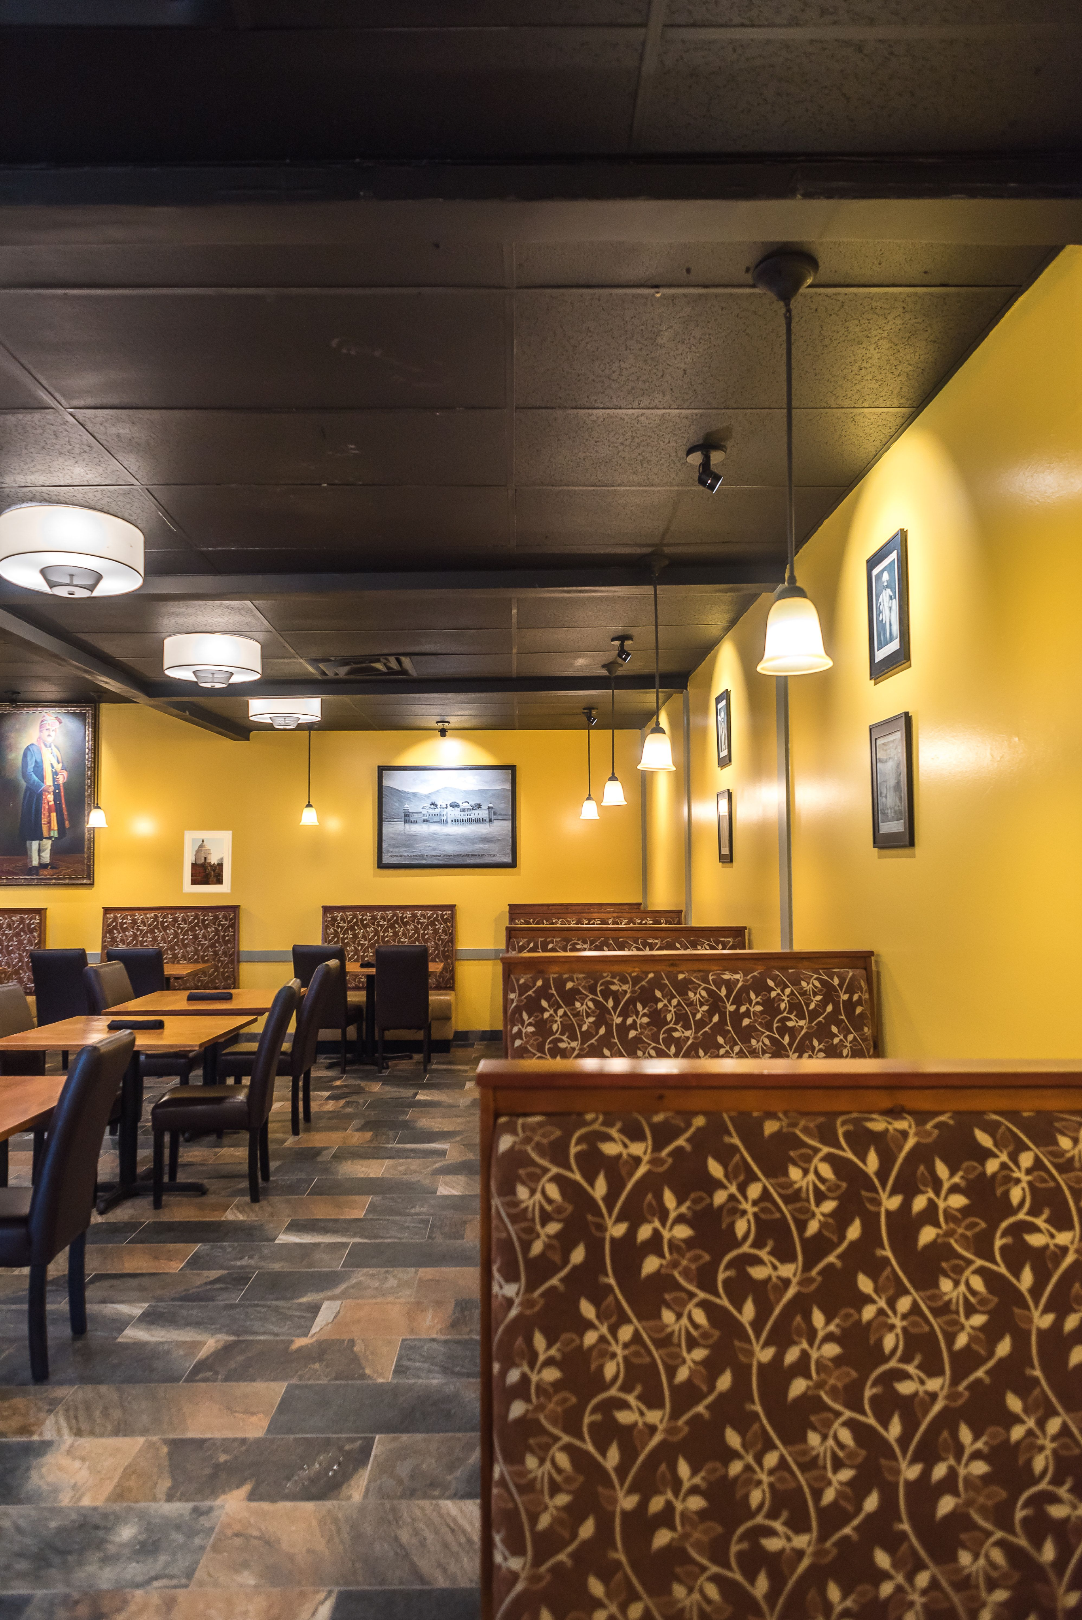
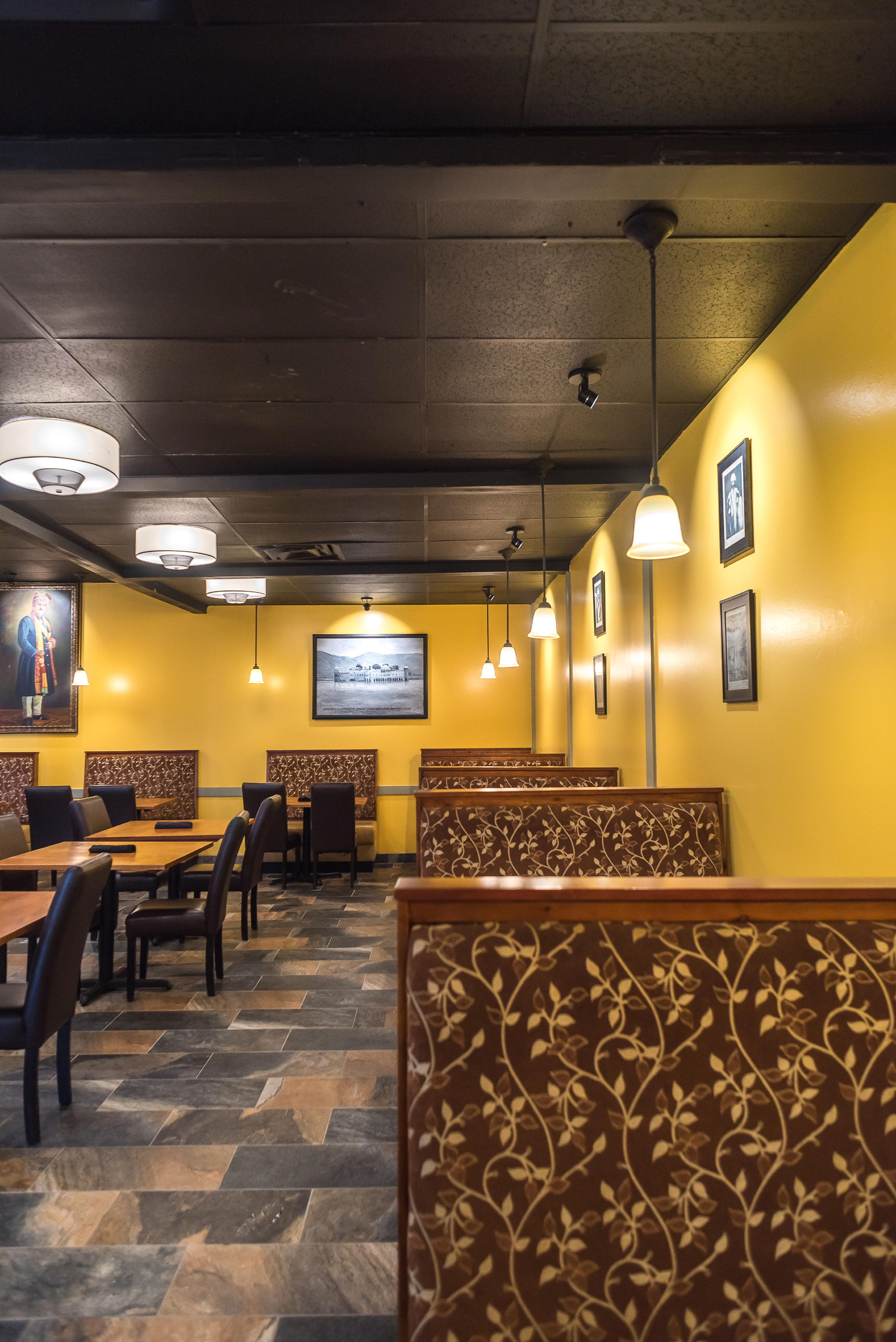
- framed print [182,831,233,893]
